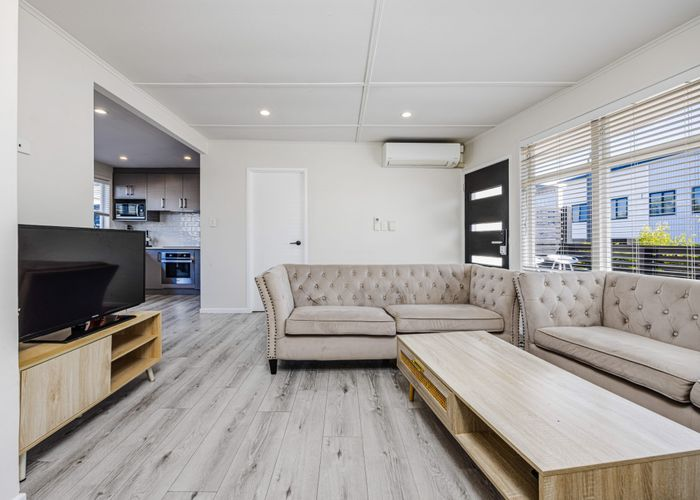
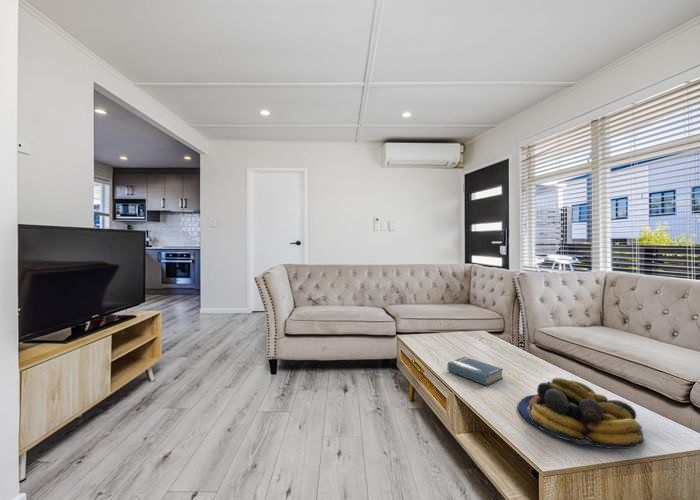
+ hardback book [447,356,504,387]
+ fruit bowl [517,377,645,450]
